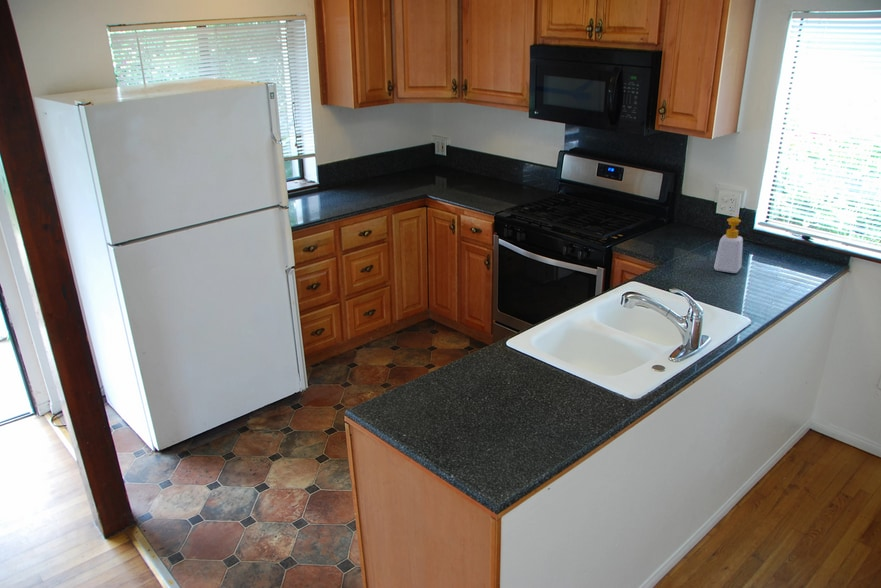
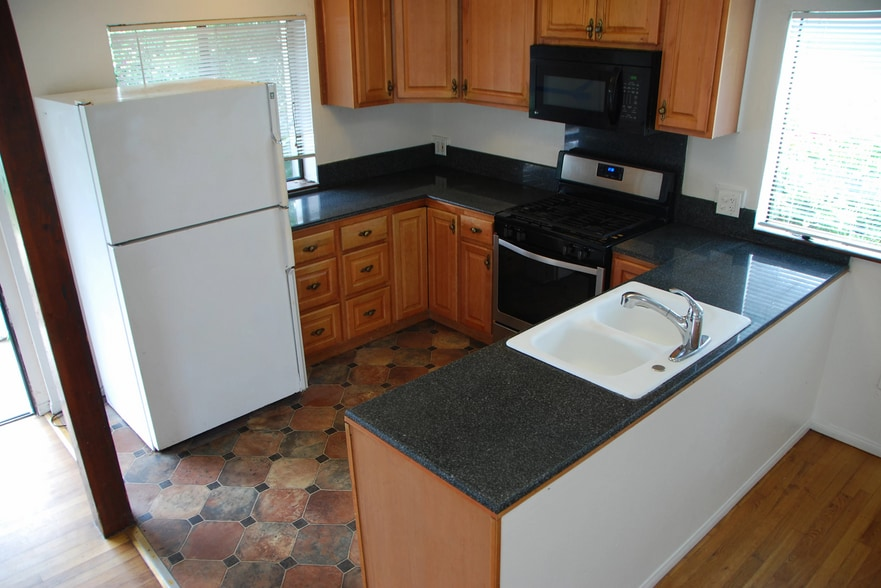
- soap bottle [713,215,744,274]
